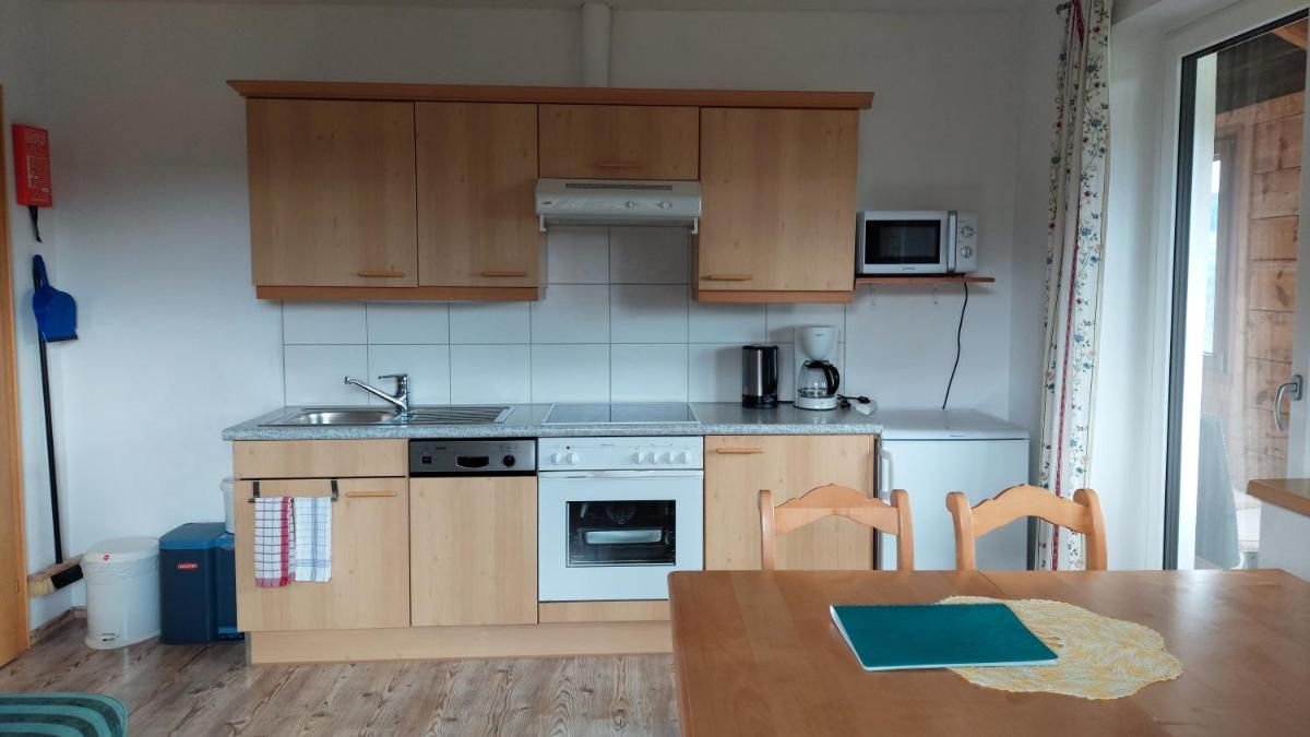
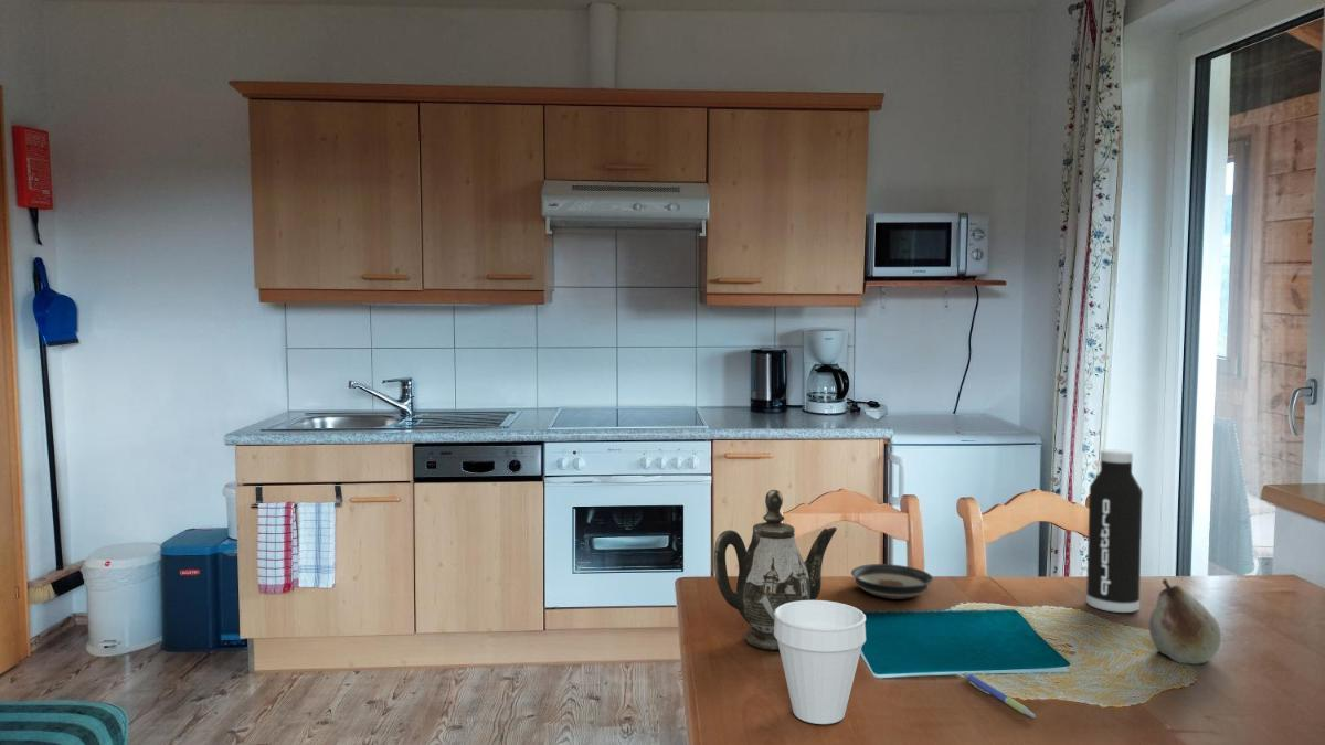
+ water bottle [1085,449,1144,614]
+ pen [963,671,1037,719]
+ saucer [850,563,934,600]
+ cup [774,599,867,725]
+ fruit [1148,578,1222,666]
+ teapot [713,489,838,651]
